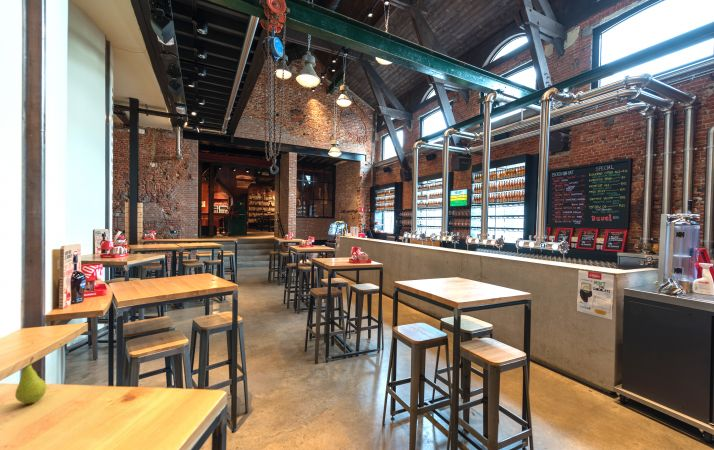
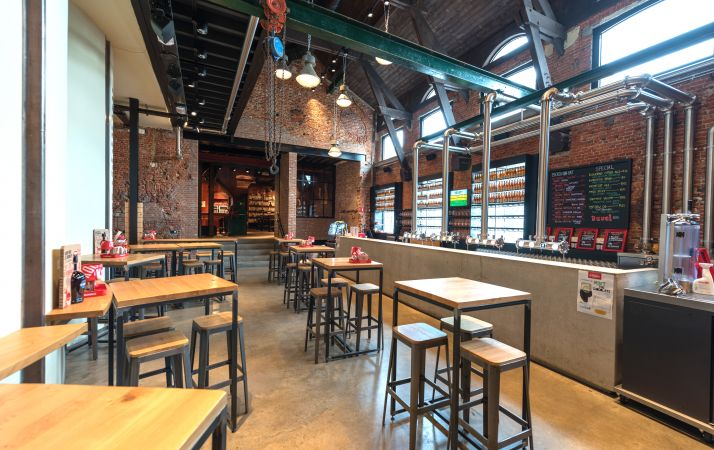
- fruit [14,356,48,404]
